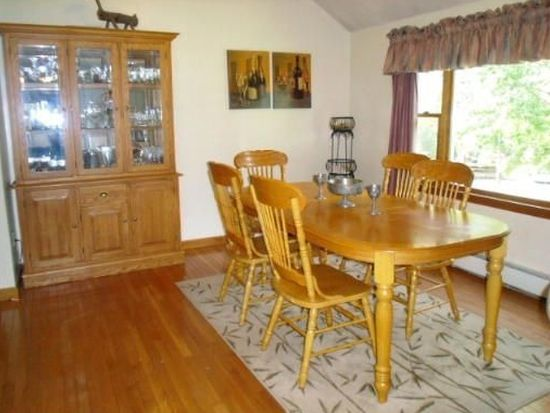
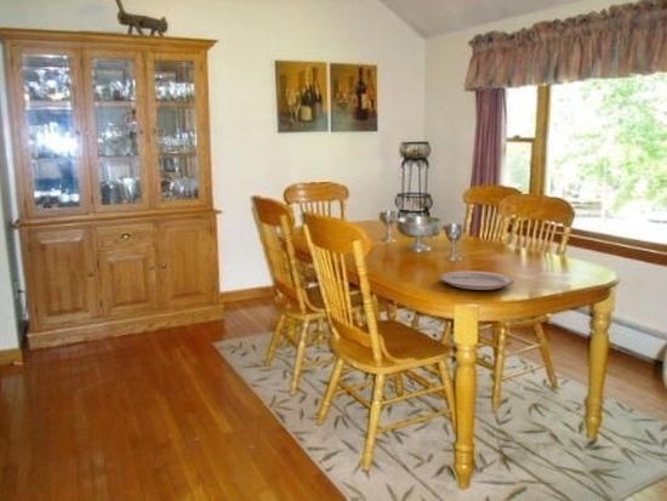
+ plate [438,269,515,291]
